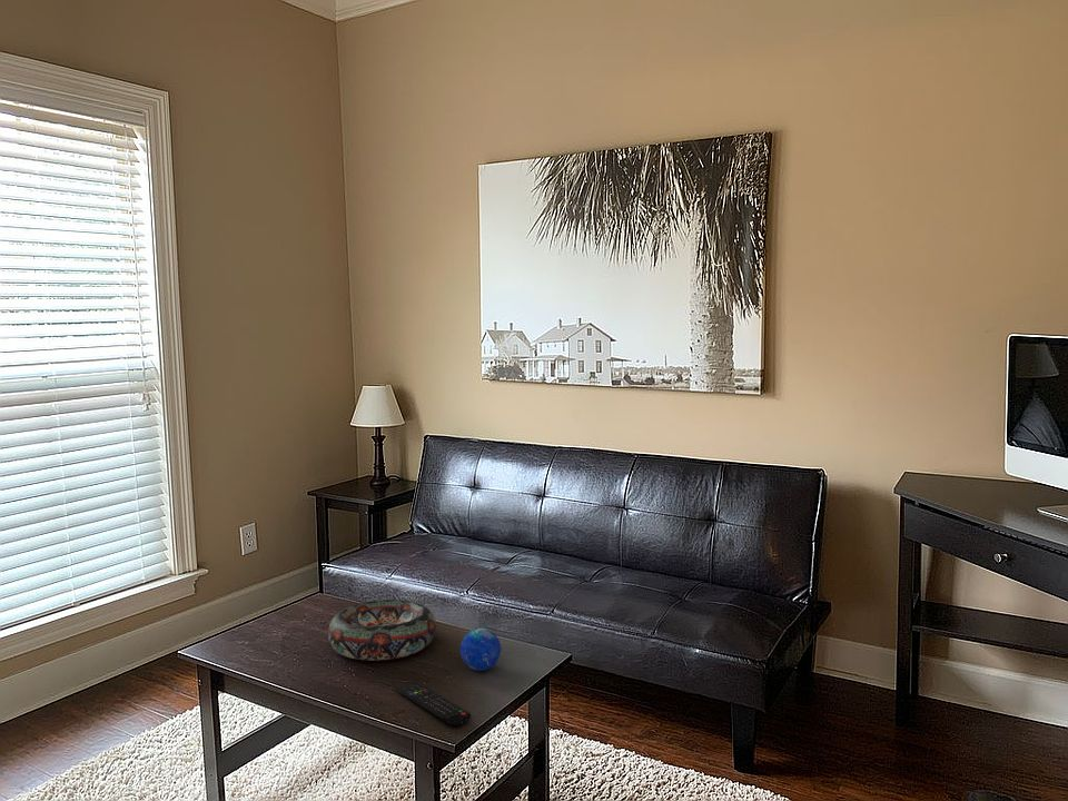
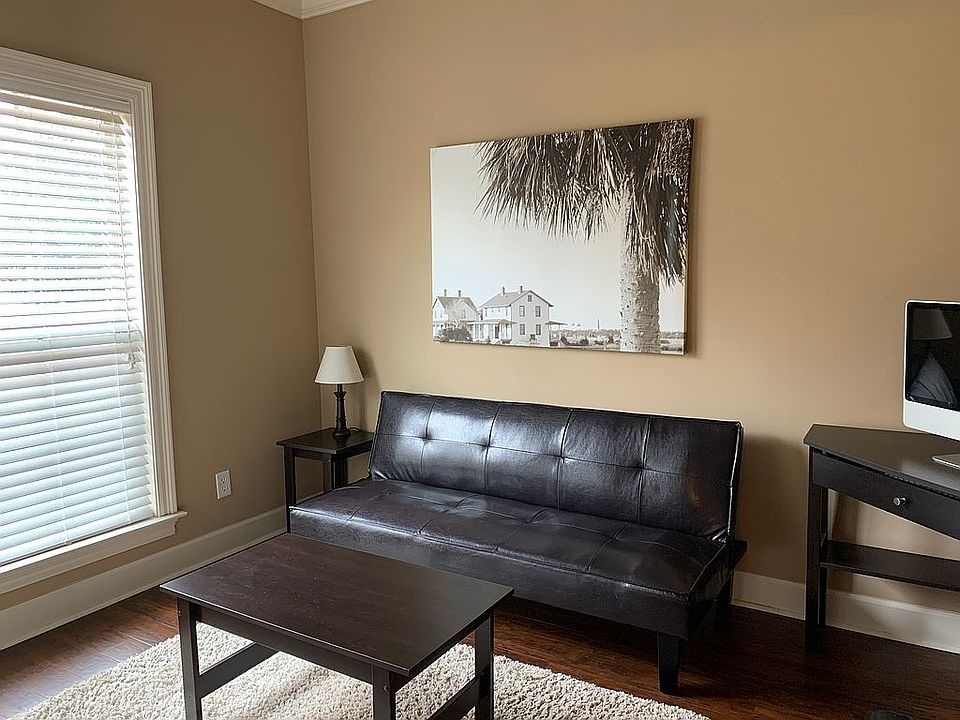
- remote control [394,680,472,726]
- decorative orb [459,627,502,672]
- decorative bowl [327,599,437,662]
